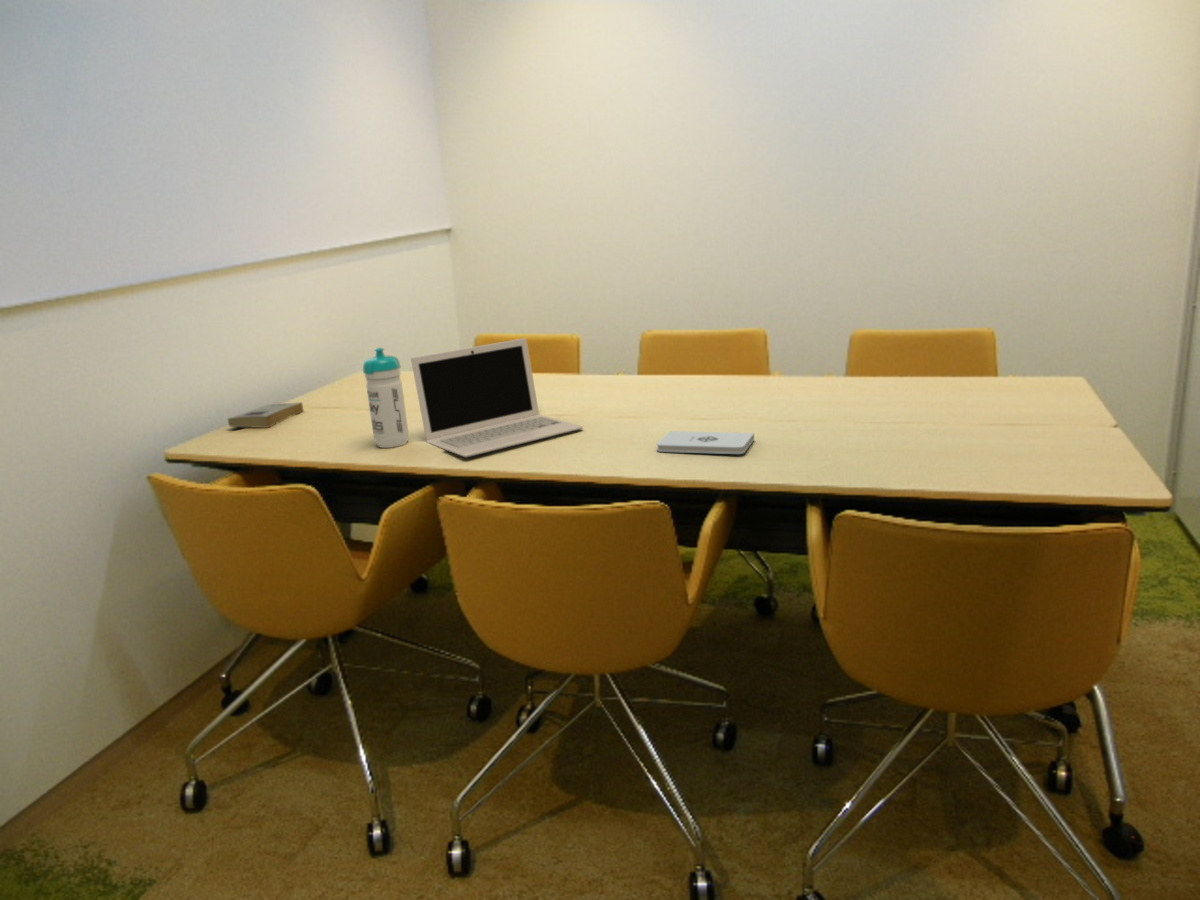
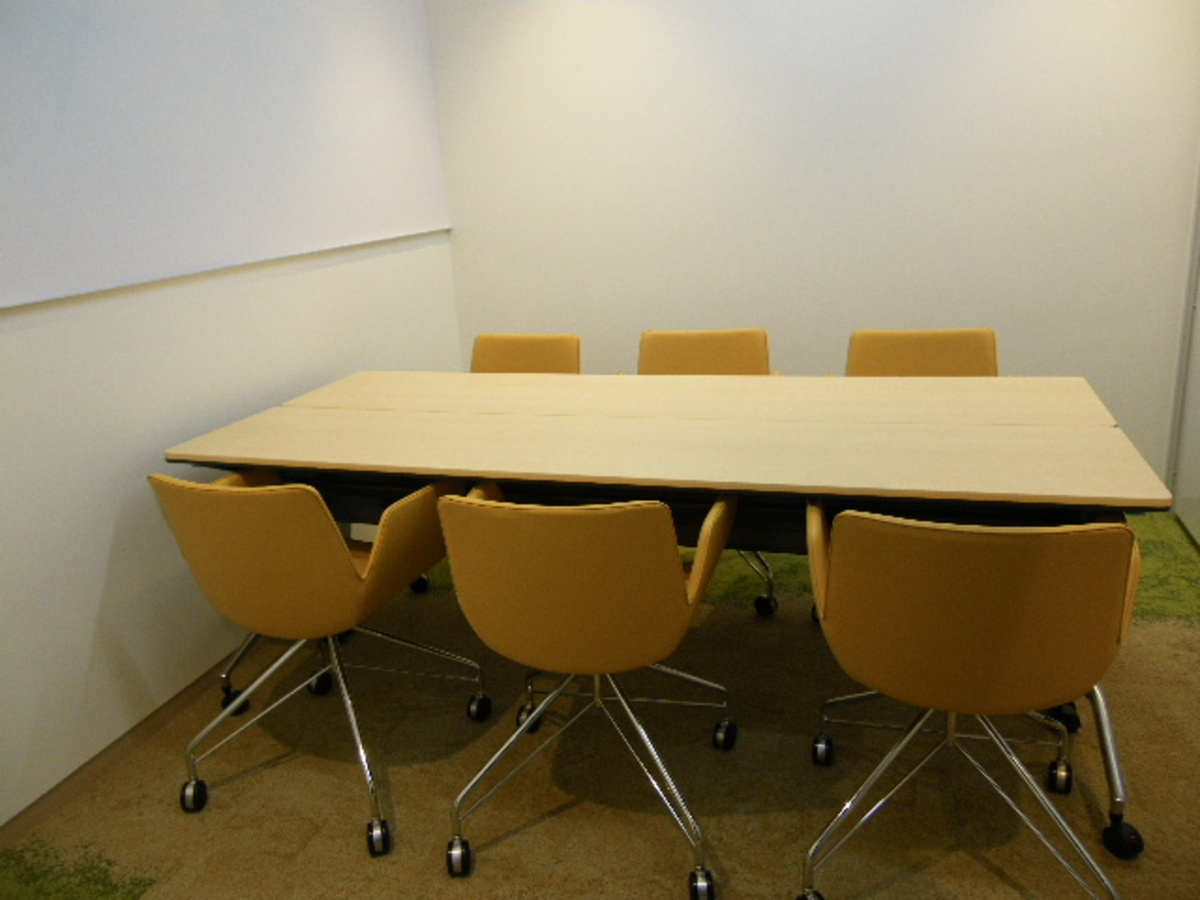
- laptop [410,337,584,458]
- water bottle [362,347,409,449]
- notepad [656,430,755,455]
- book [227,401,305,429]
